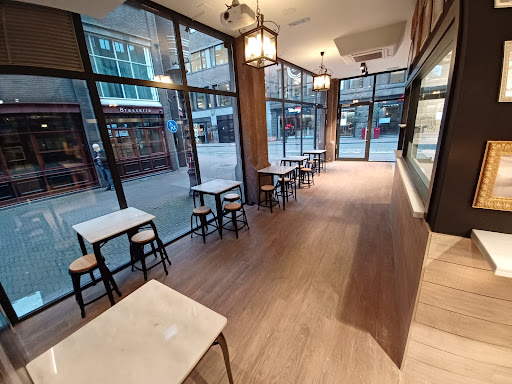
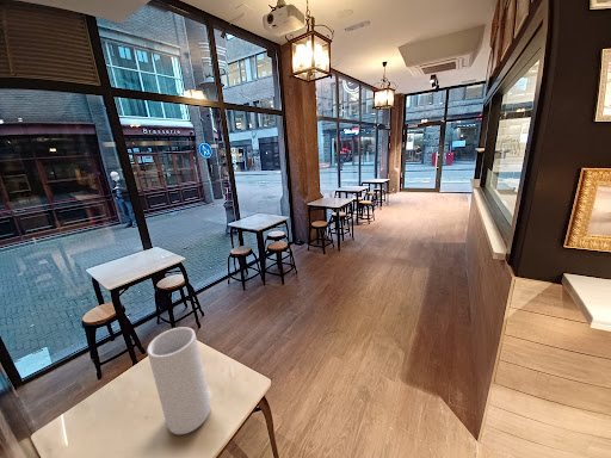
+ vase [146,326,211,435]
